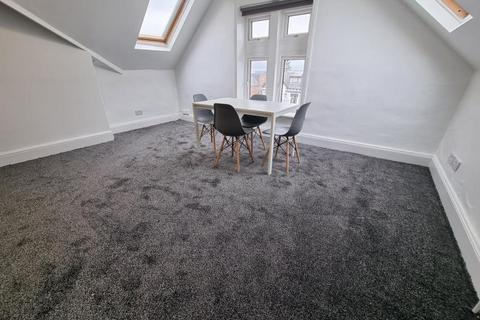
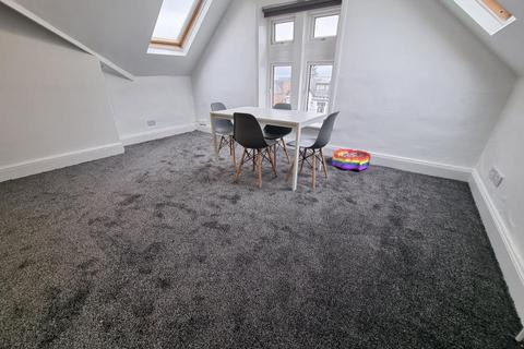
+ storage bin [331,148,371,171]
